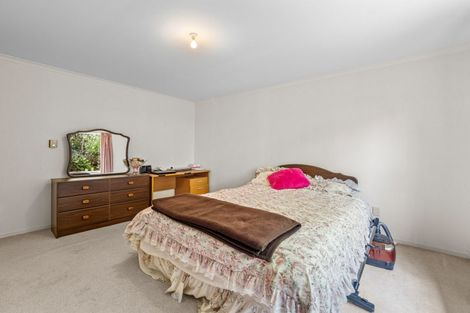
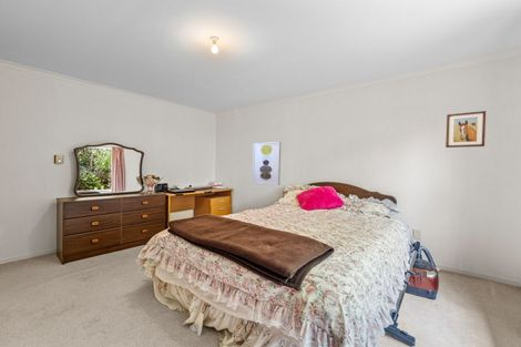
+ wall art [252,141,282,186]
+ wall art [445,110,487,149]
